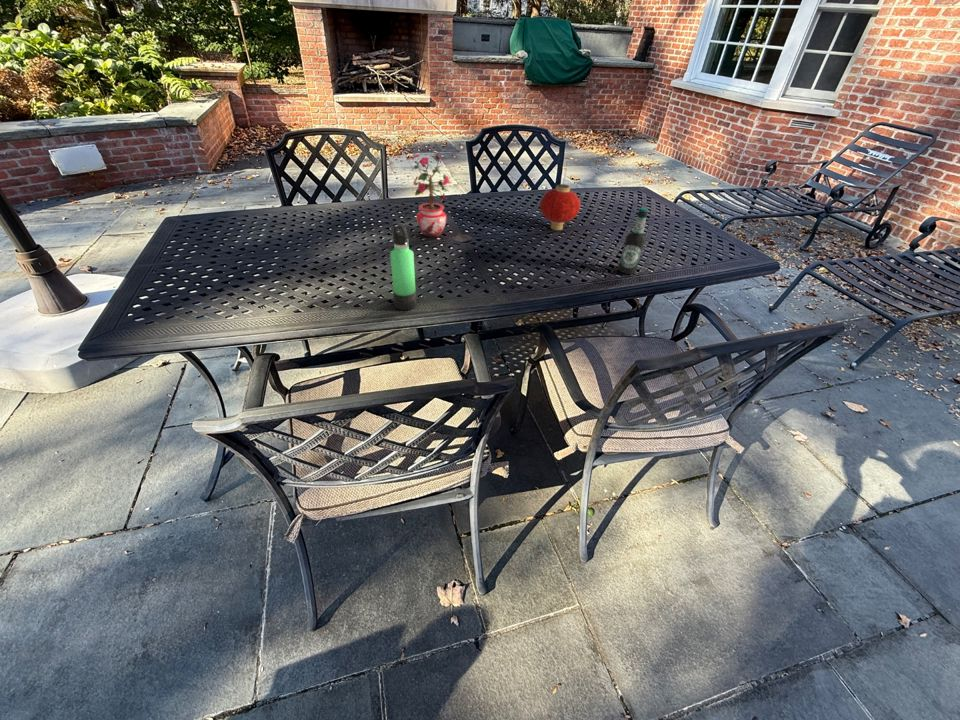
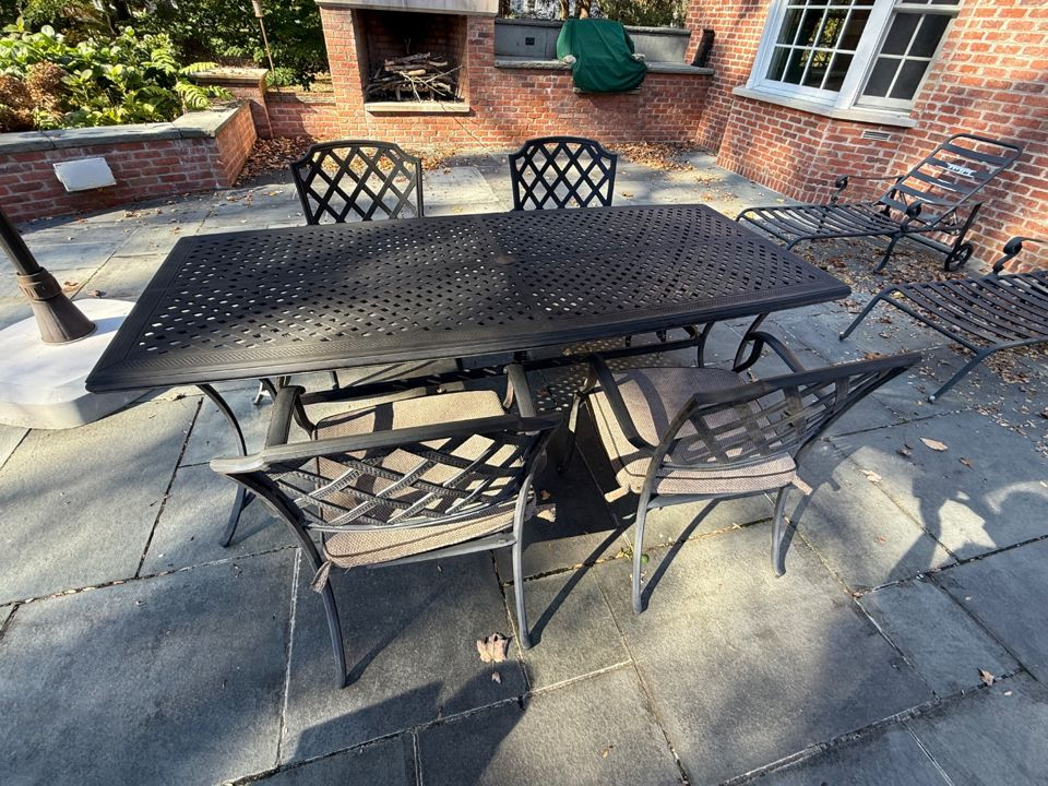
- potted plant [410,151,451,238]
- lantern [539,163,581,231]
- bottle [617,207,649,275]
- thermos bottle [389,224,418,311]
